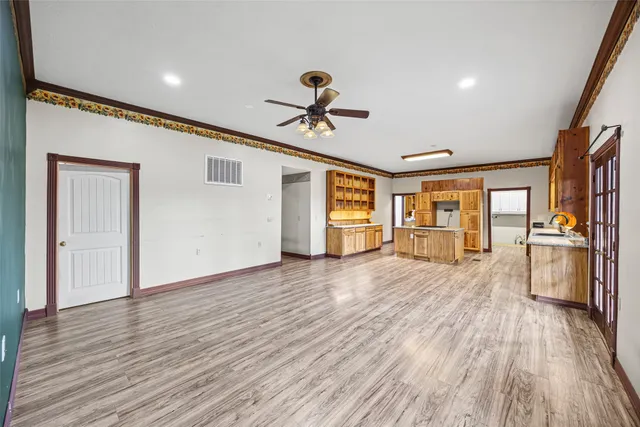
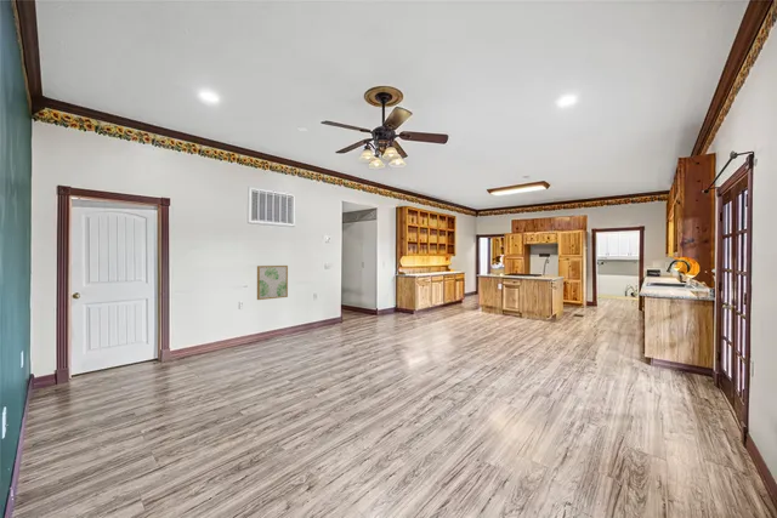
+ wall art [256,264,289,301]
